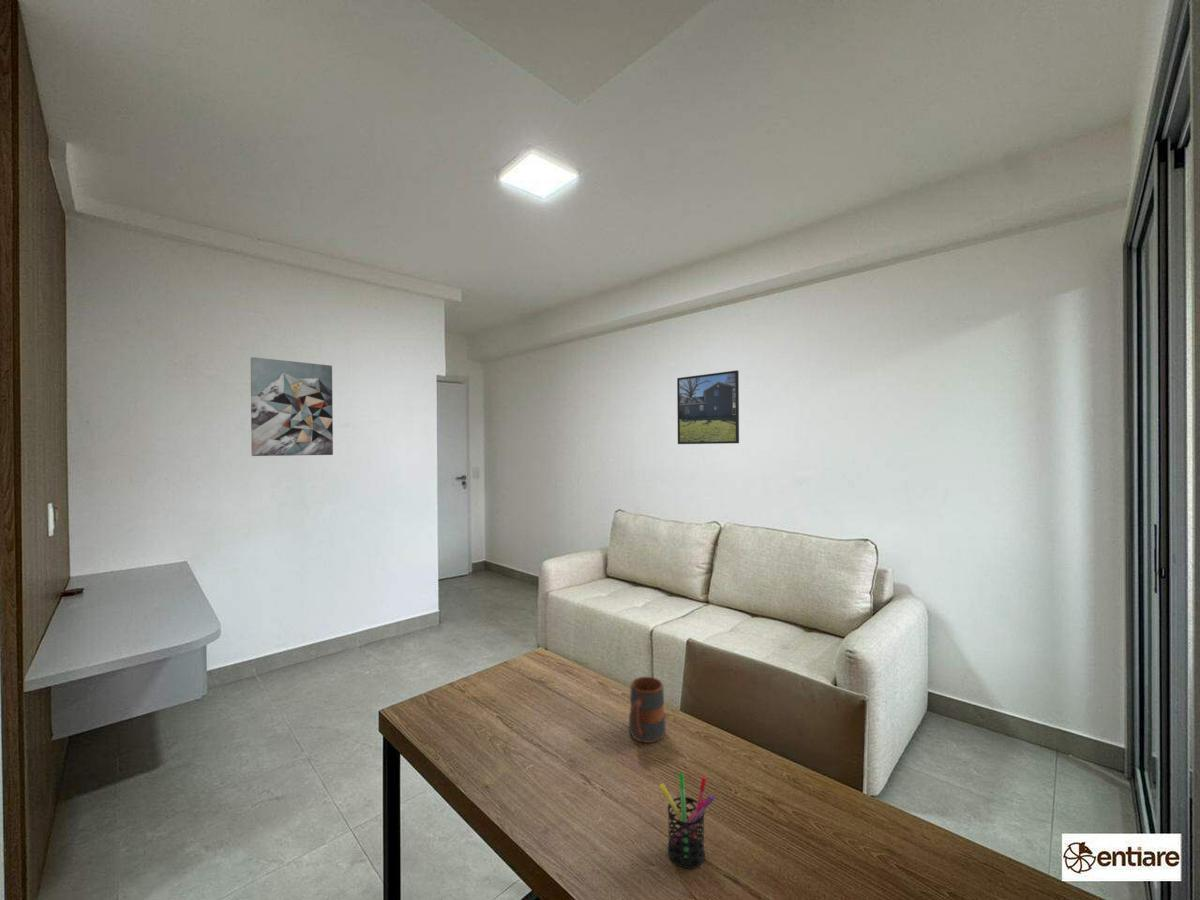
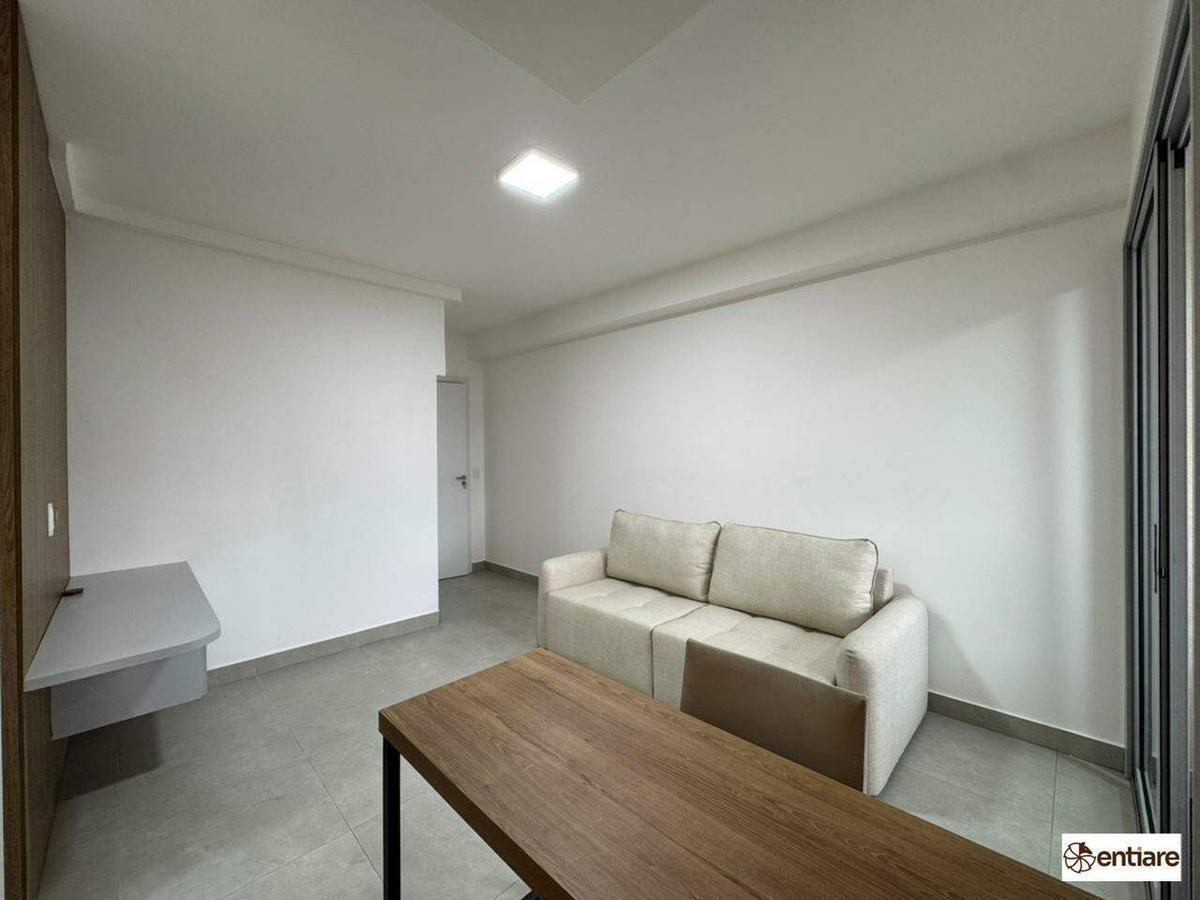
- wall art [250,356,334,457]
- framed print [676,370,740,445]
- pen holder [658,772,715,869]
- mug [628,676,667,744]
